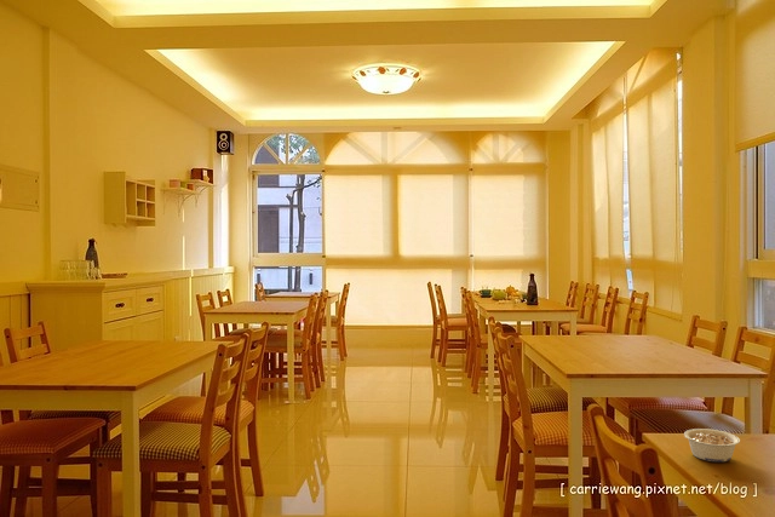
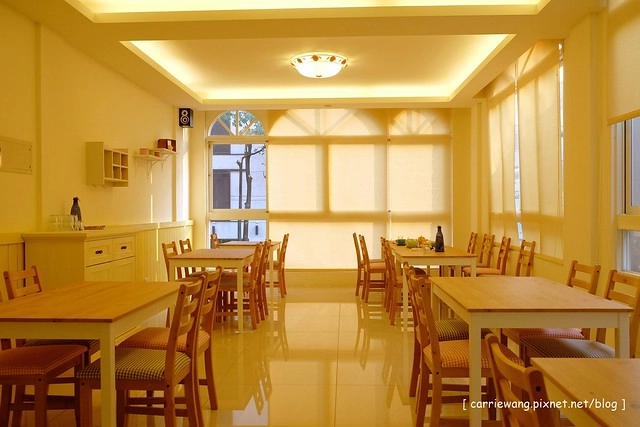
- legume [683,427,741,463]
